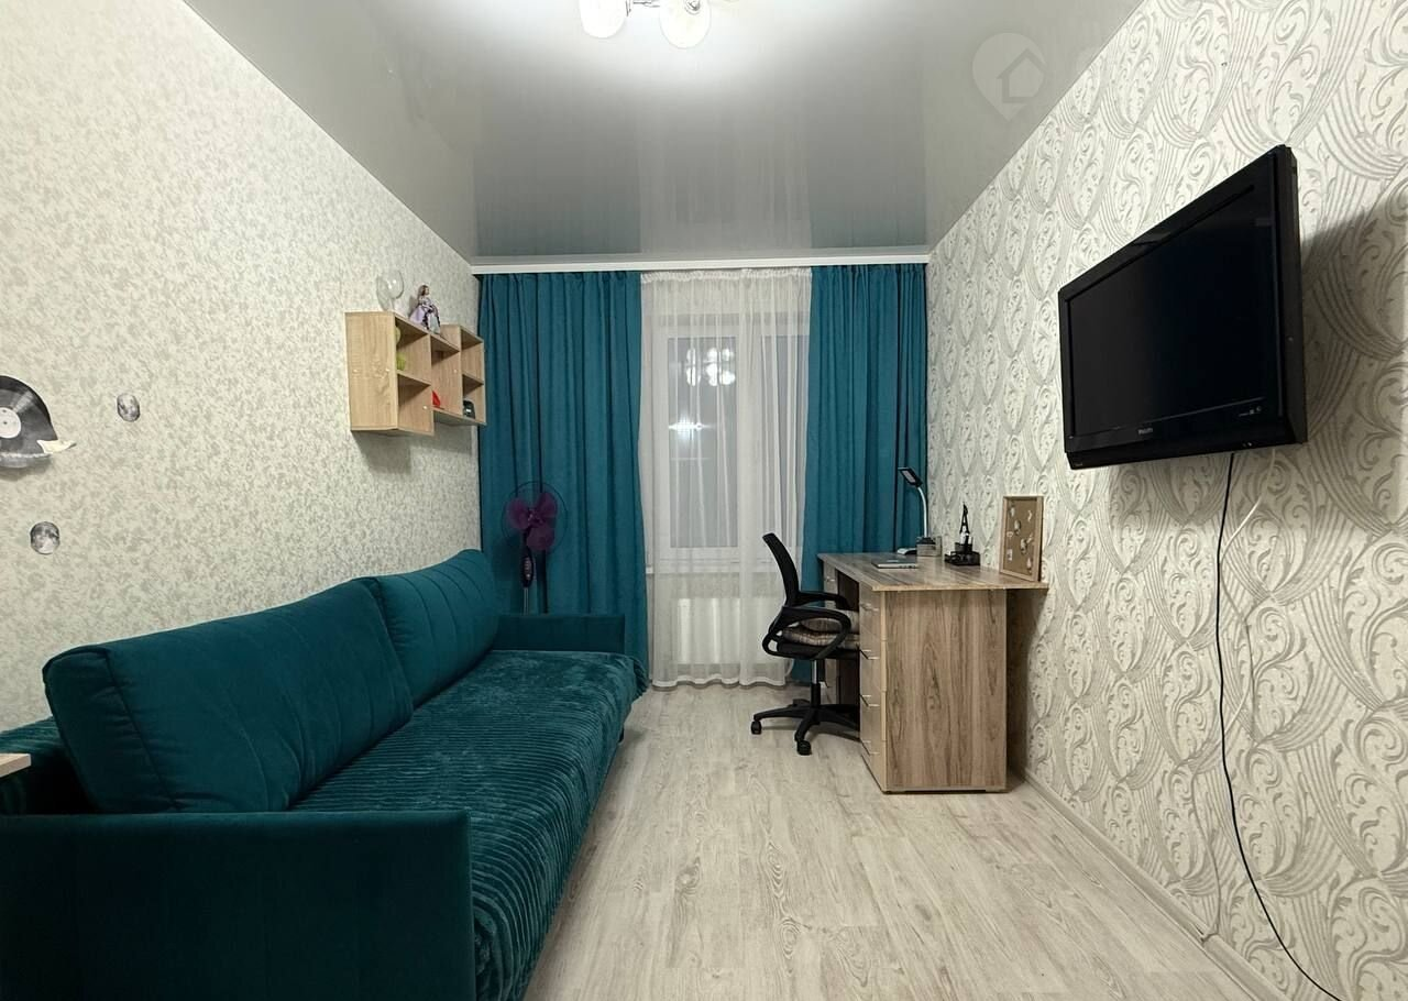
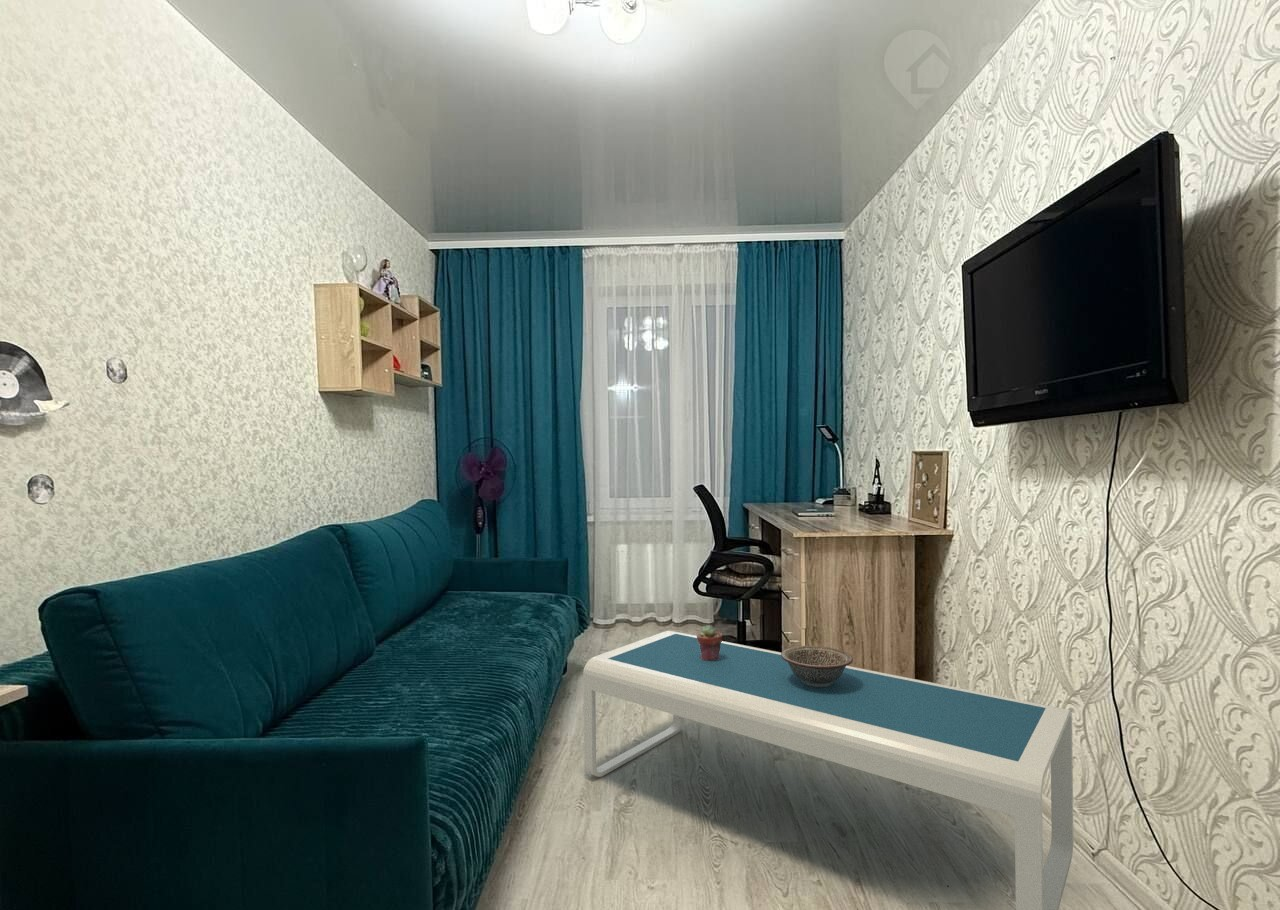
+ decorative bowl [780,645,854,687]
+ coffee table [582,630,1074,910]
+ potted succulent [696,624,723,661]
